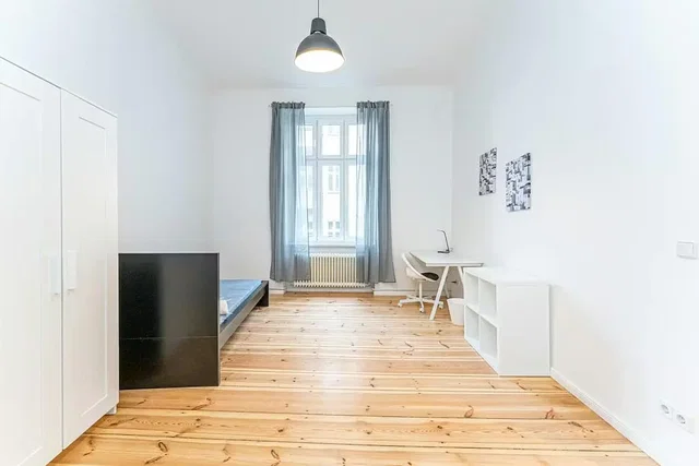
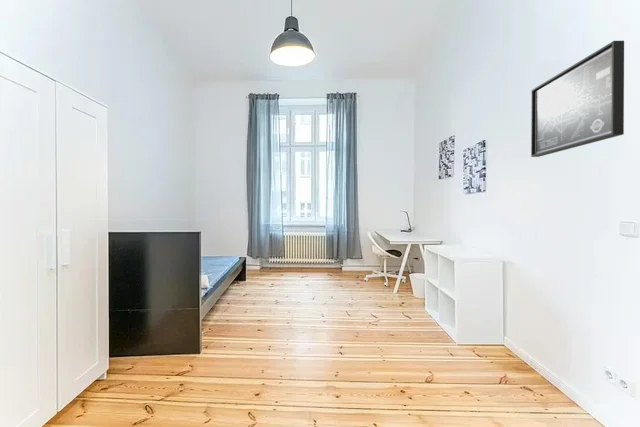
+ wall art [530,40,625,158]
